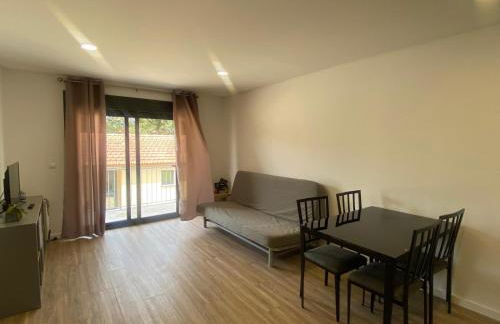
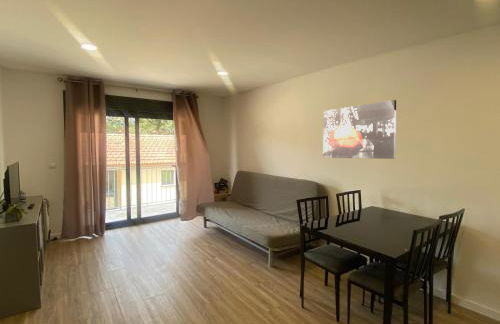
+ wall art [322,99,397,160]
